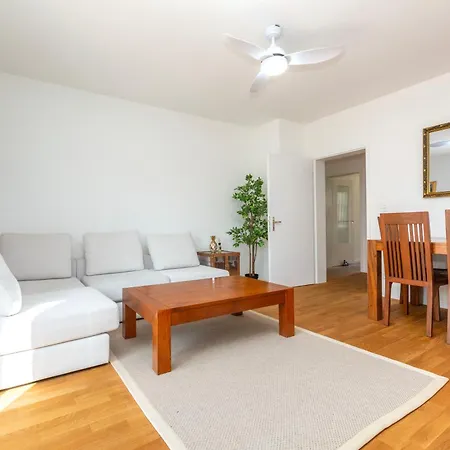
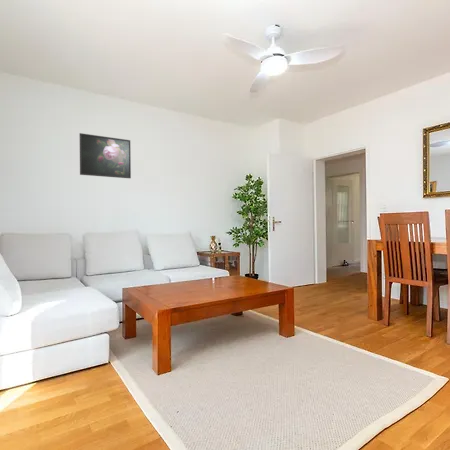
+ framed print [78,132,132,179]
